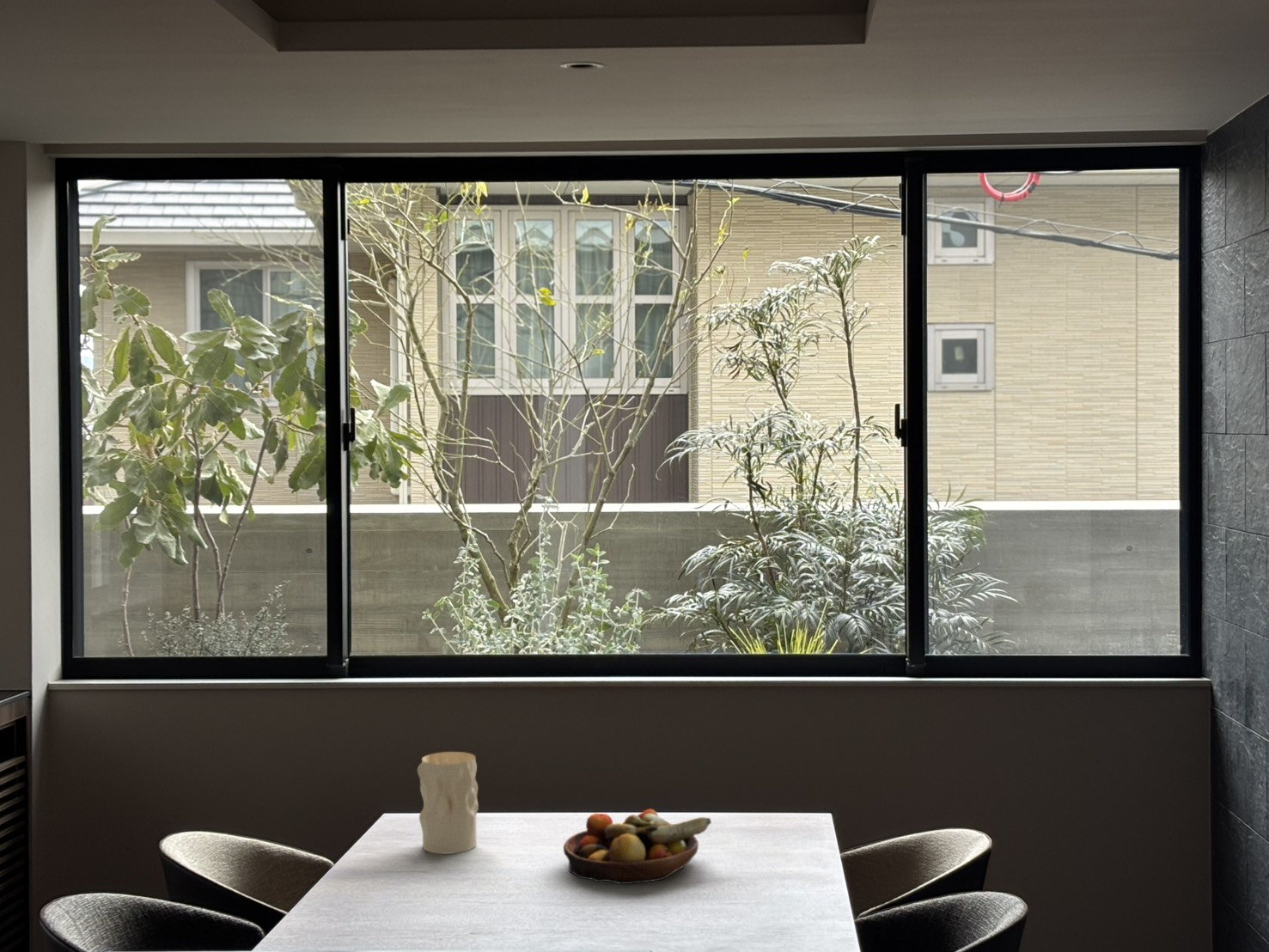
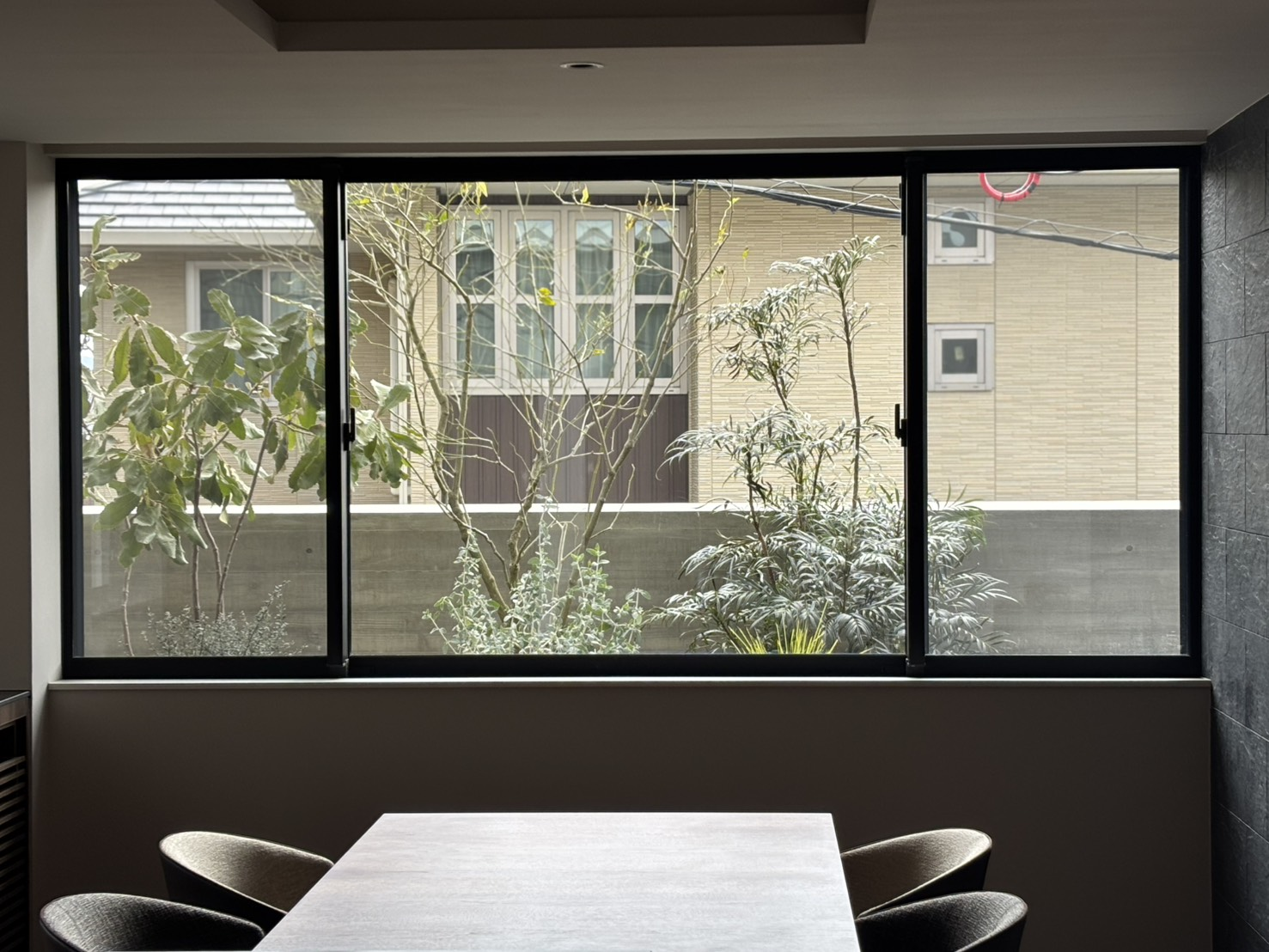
- fruit bowl [563,809,712,885]
- vase [417,751,479,855]
